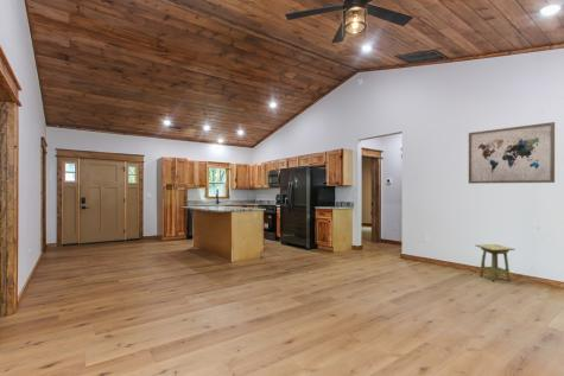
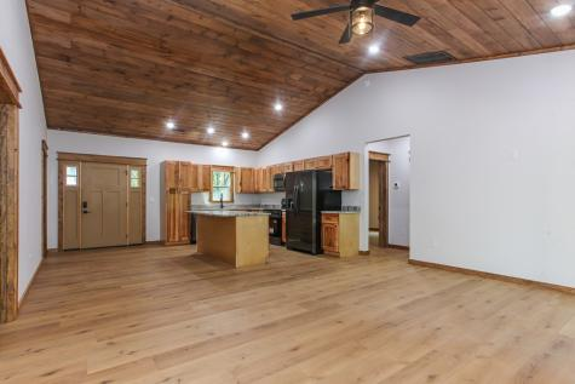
- wall art [468,121,556,185]
- side table [474,243,517,282]
